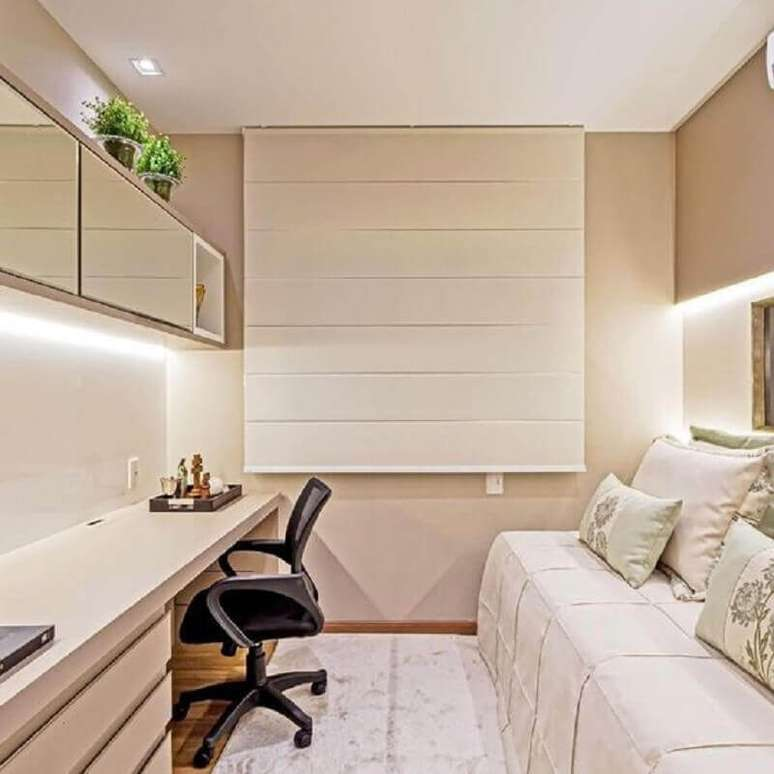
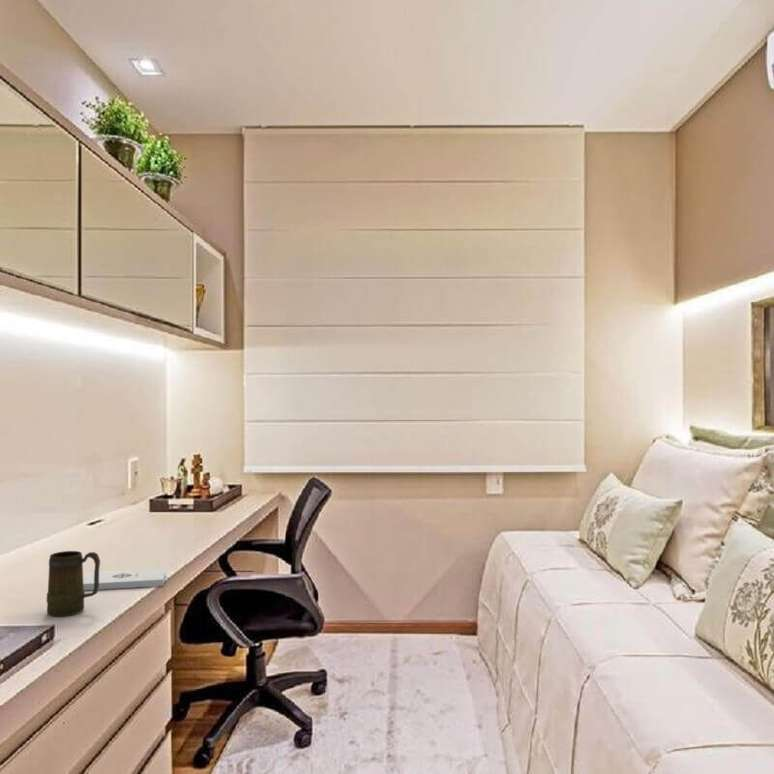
+ mug [46,550,101,617]
+ notepad [83,568,167,591]
